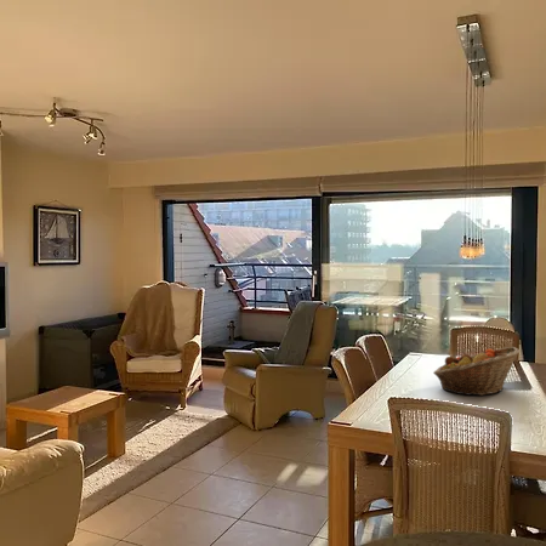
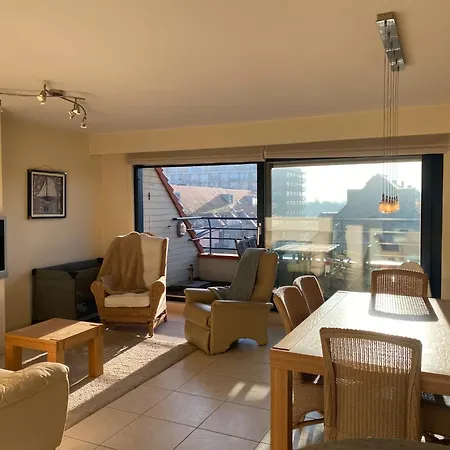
- fruit basket [432,346,521,397]
